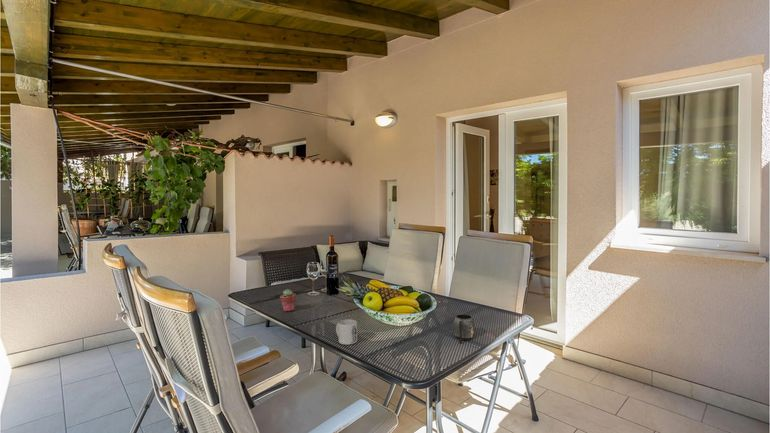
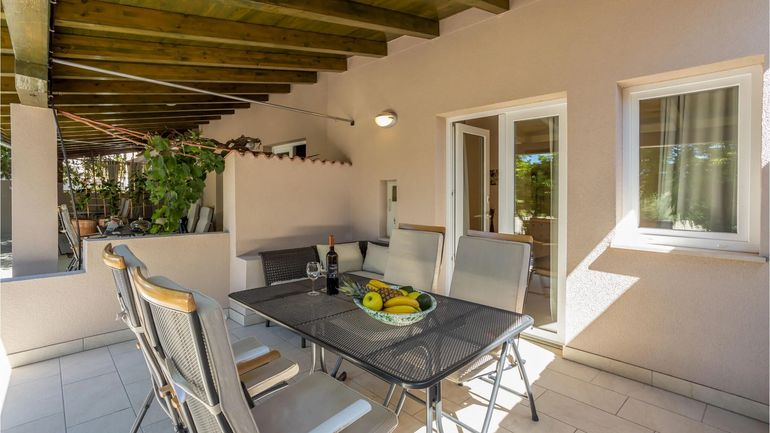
- mug [453,313,476,344]
- potted succulent [279,289,297,313]
- mug [335,318,358,346]
